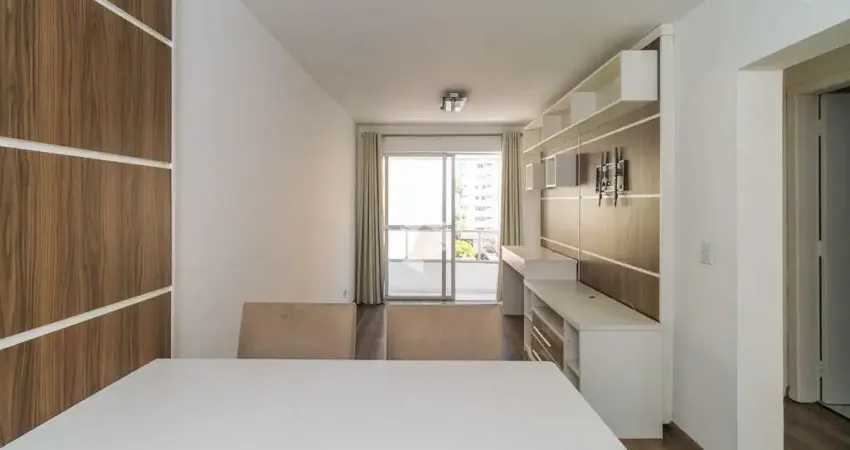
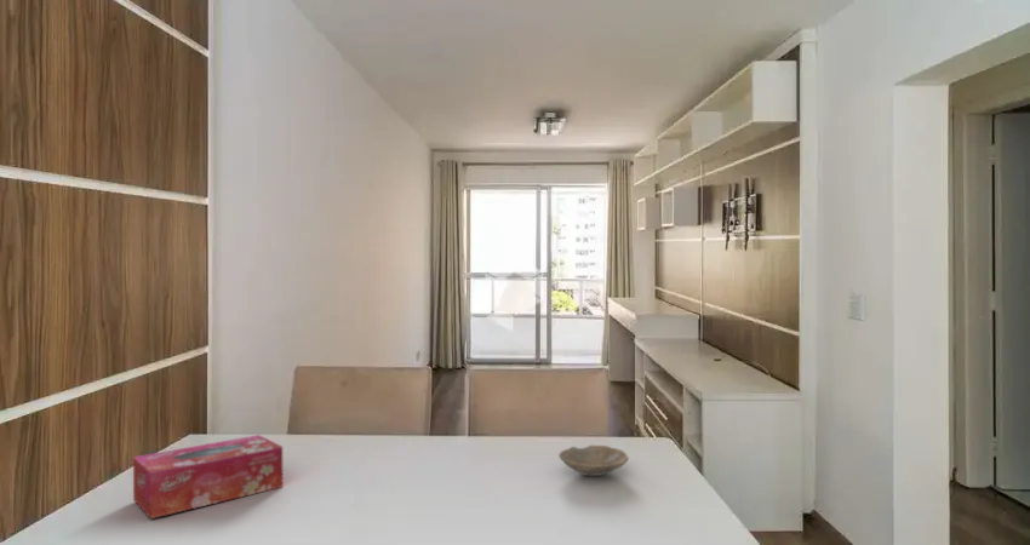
+ bowl [557,444,629,477]
+ tissue box [132,434,284,520]
